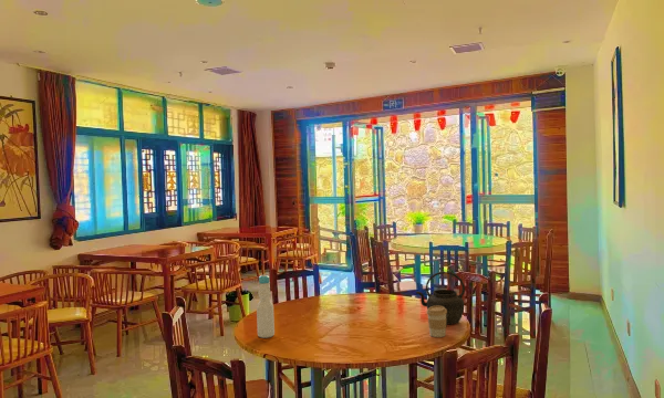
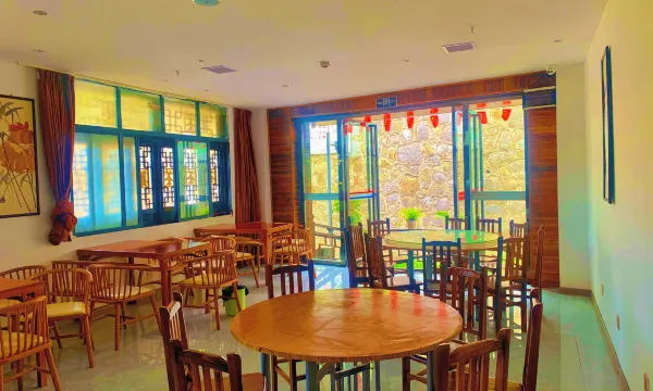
- kettle [415,271,466,326]
- coffee cup [426,306,447,338]
- bottle [256,274,276,339]
